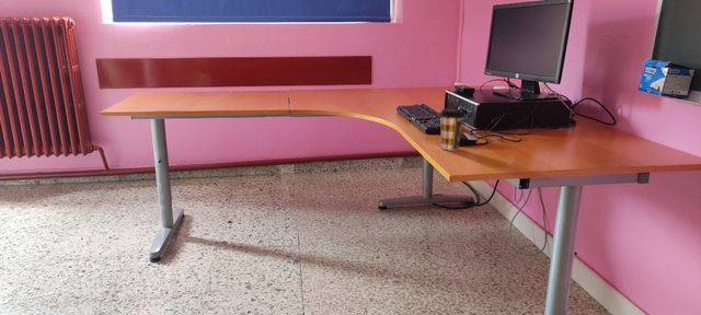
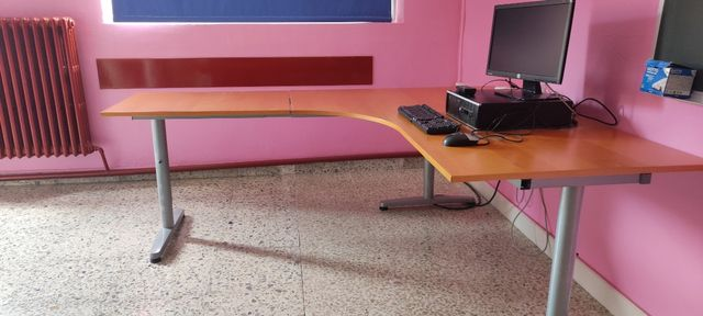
- coffee cup [438,107,466,151]
